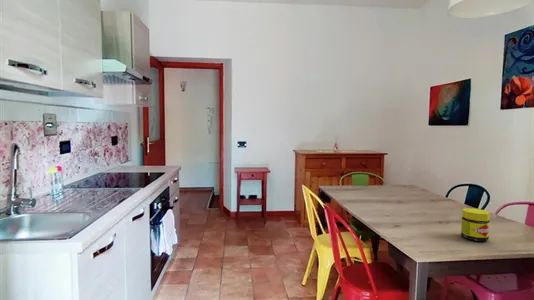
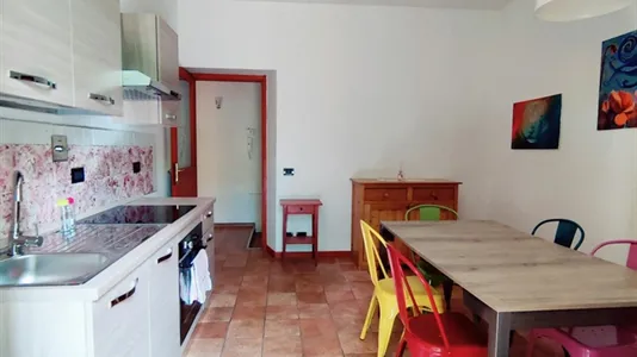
- jar [460,207,491,242]
